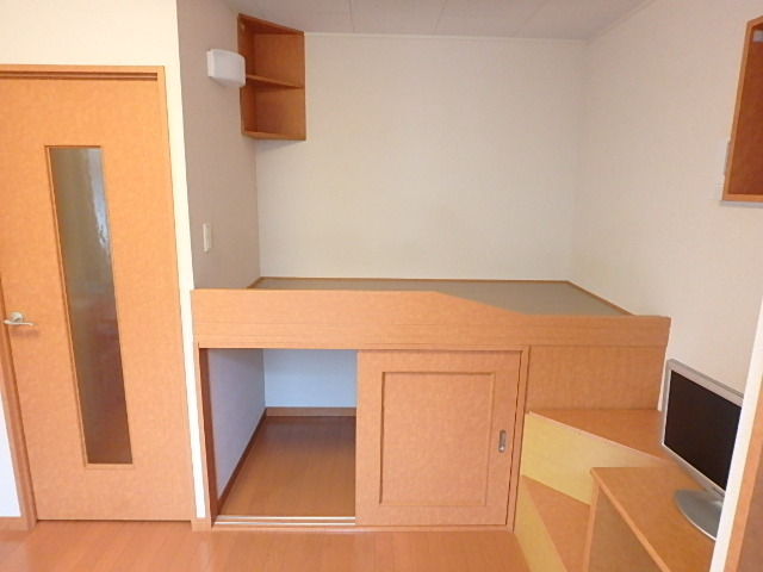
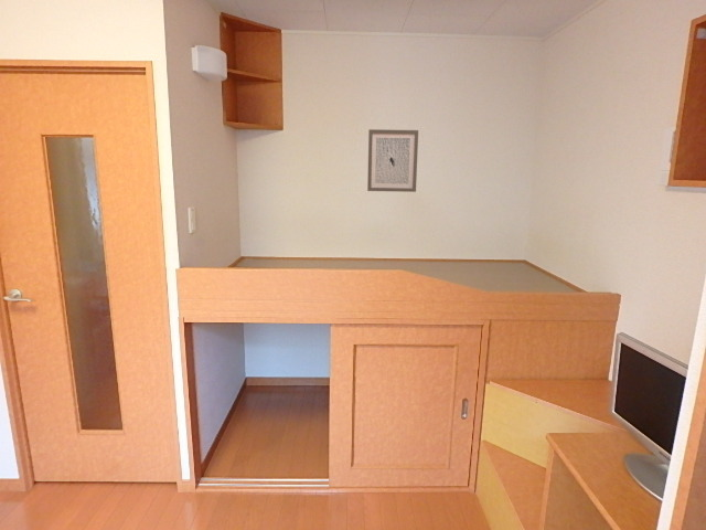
+ wall art [366,128,419,193]
